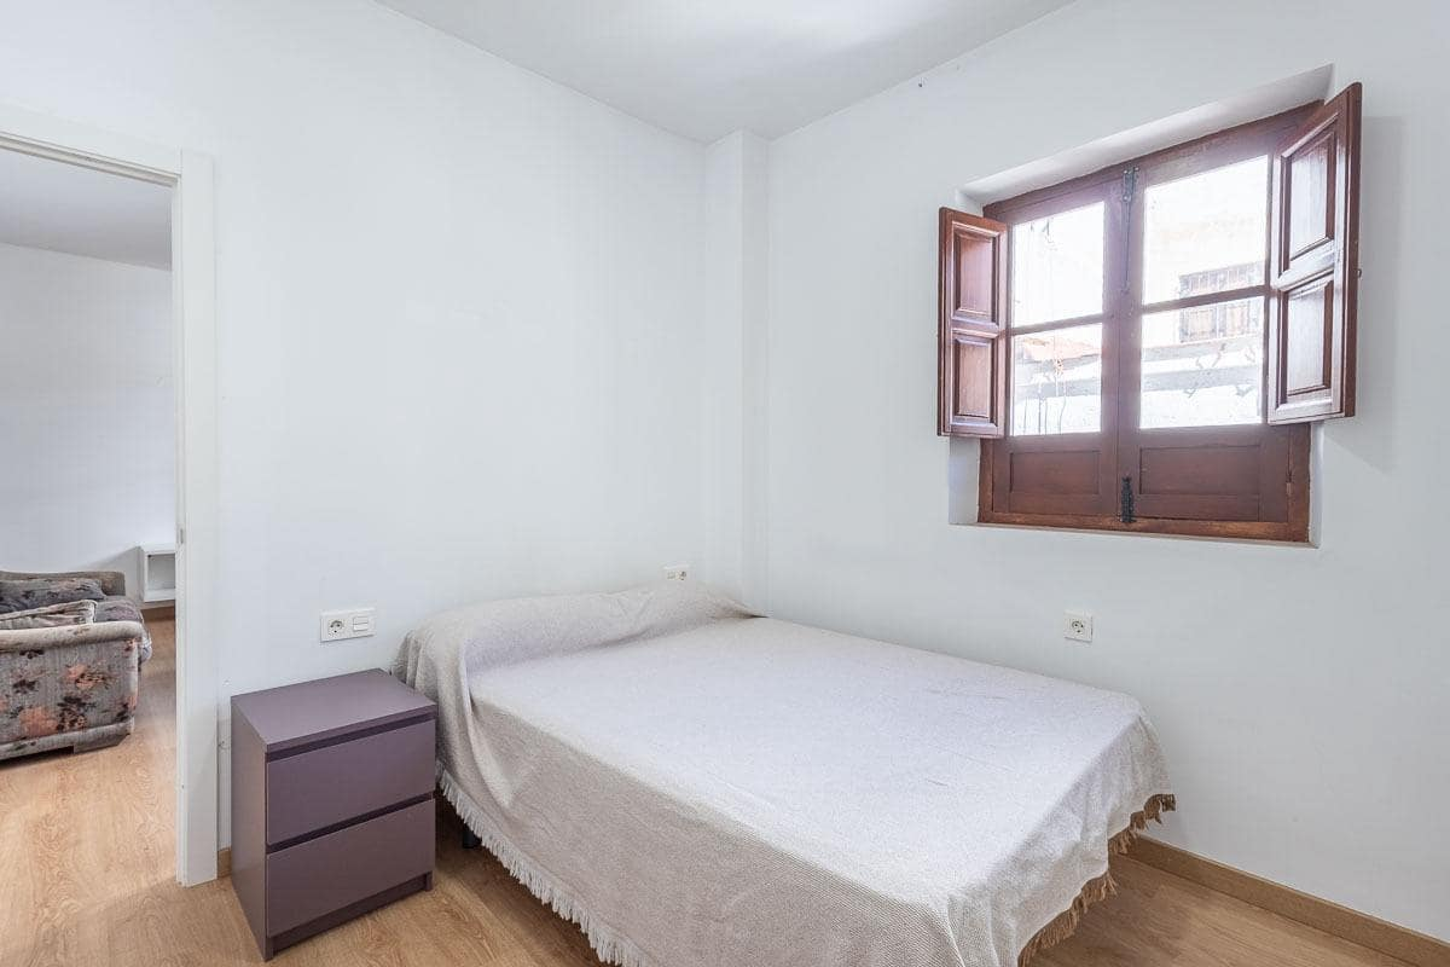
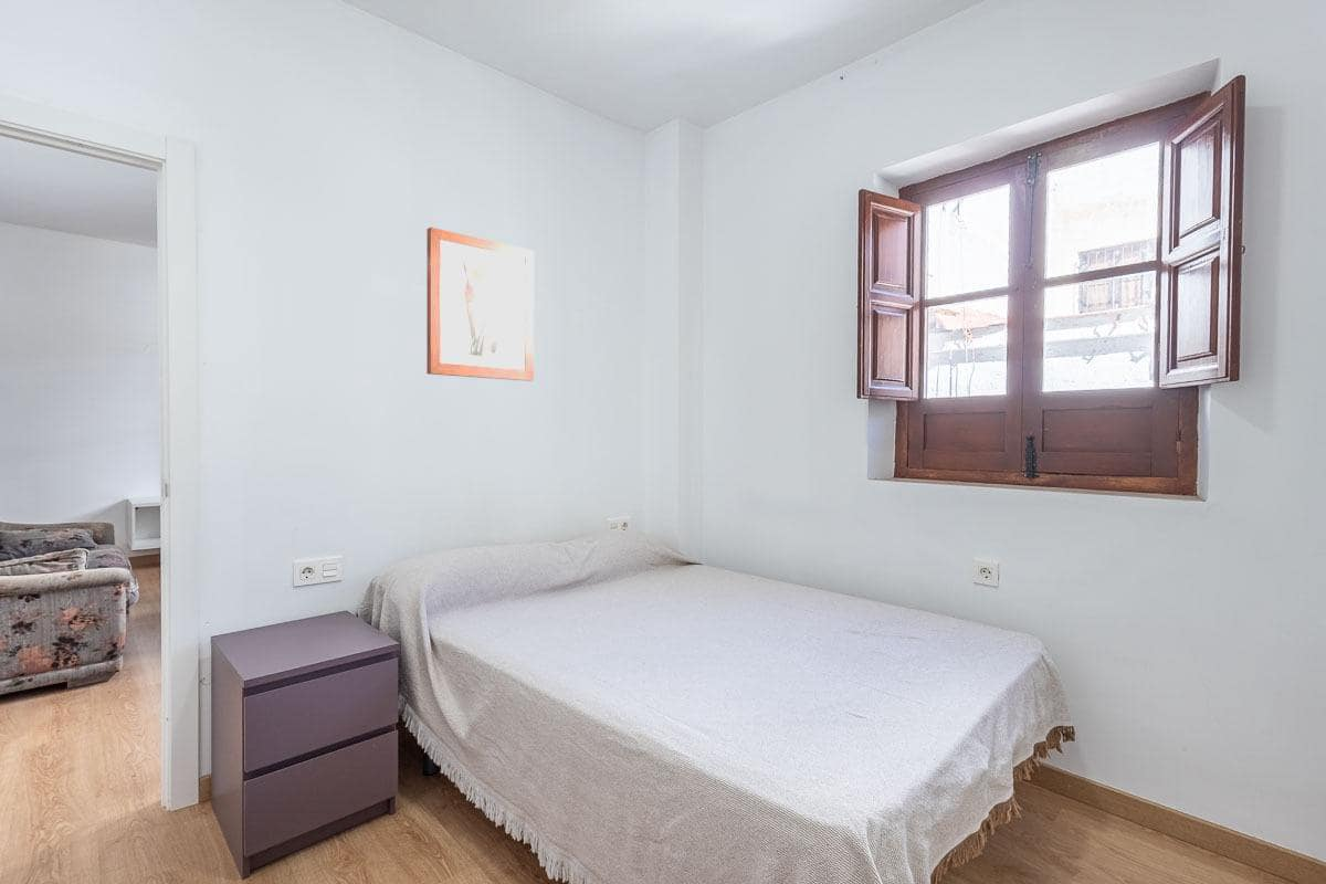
+ wall art [425,227,535,382]
